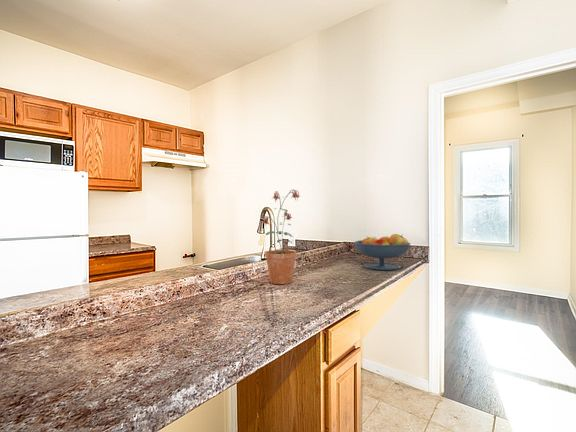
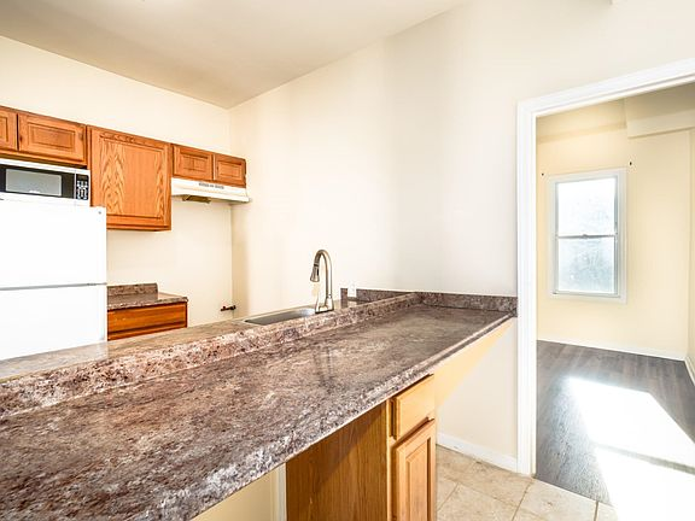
- potted plant [261,189,300,285]
- fruit bowl [353,233,411,271]
